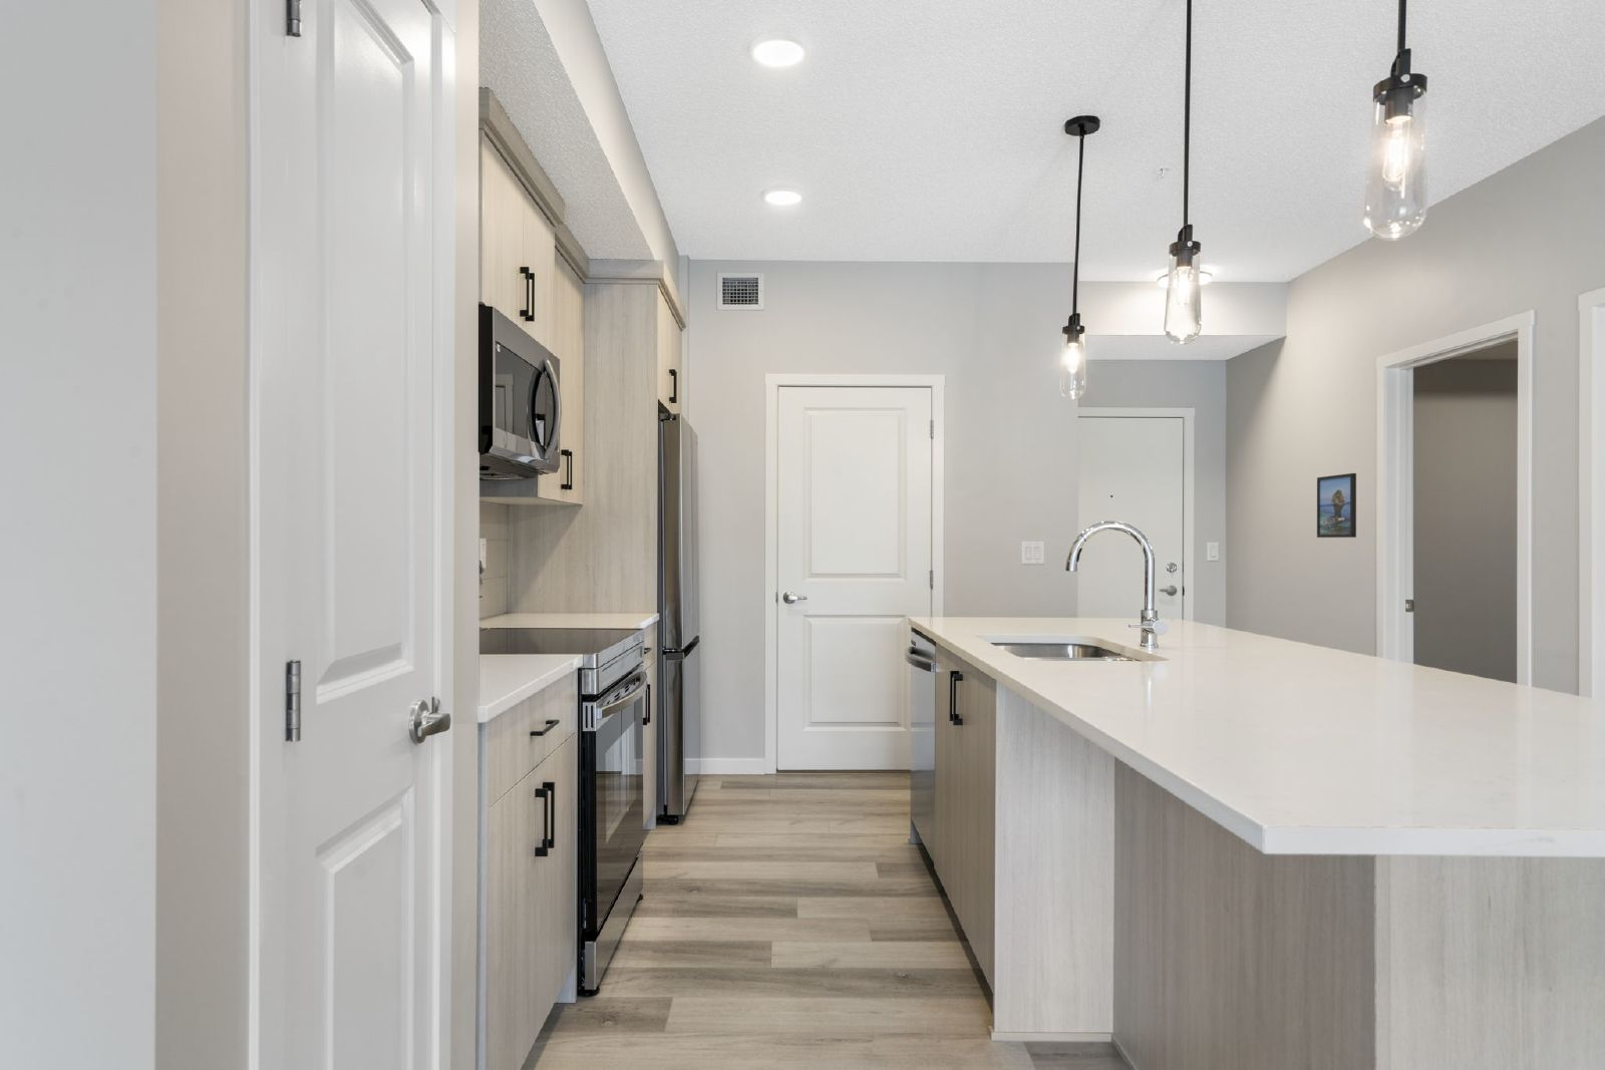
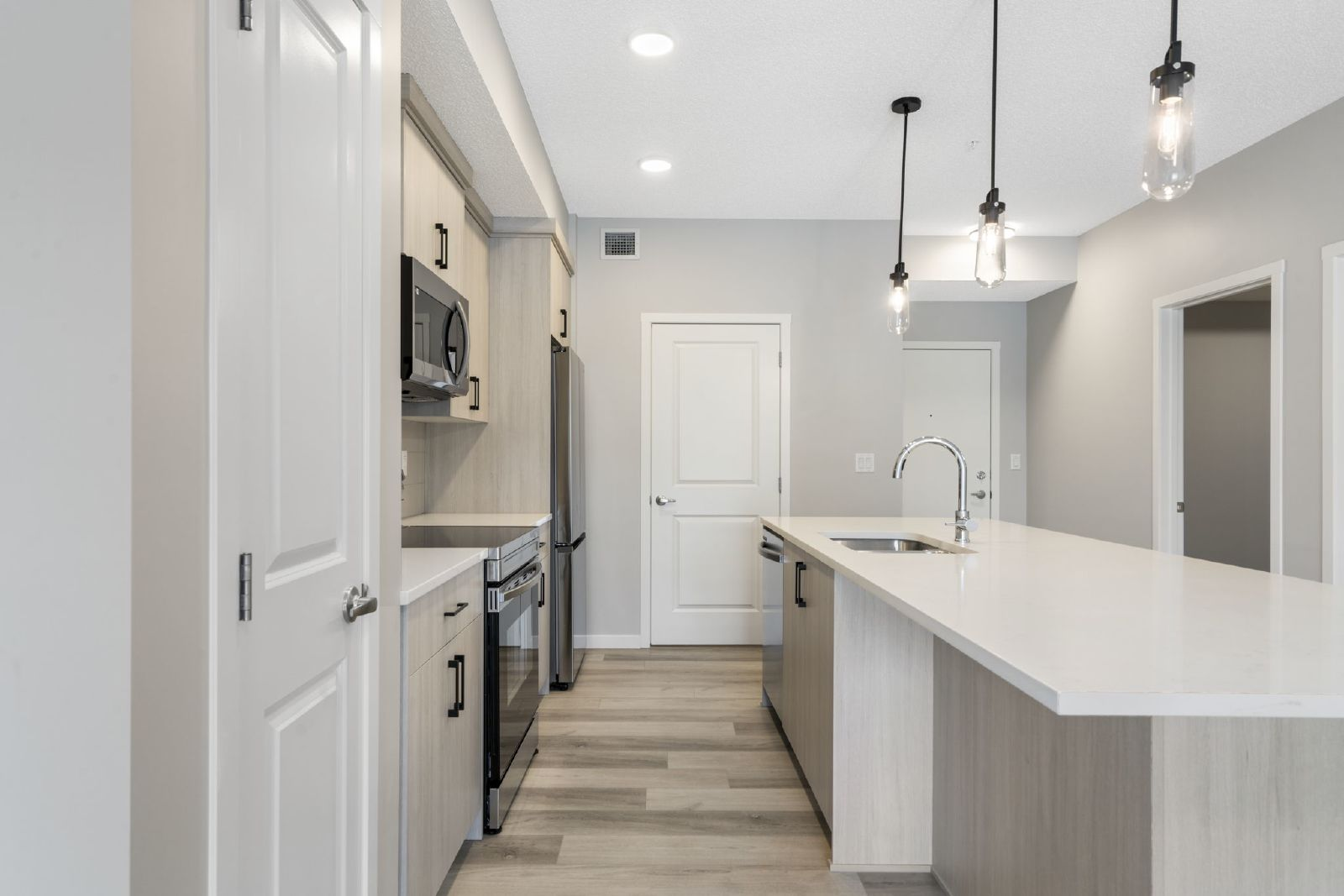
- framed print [1316,473,1358,539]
